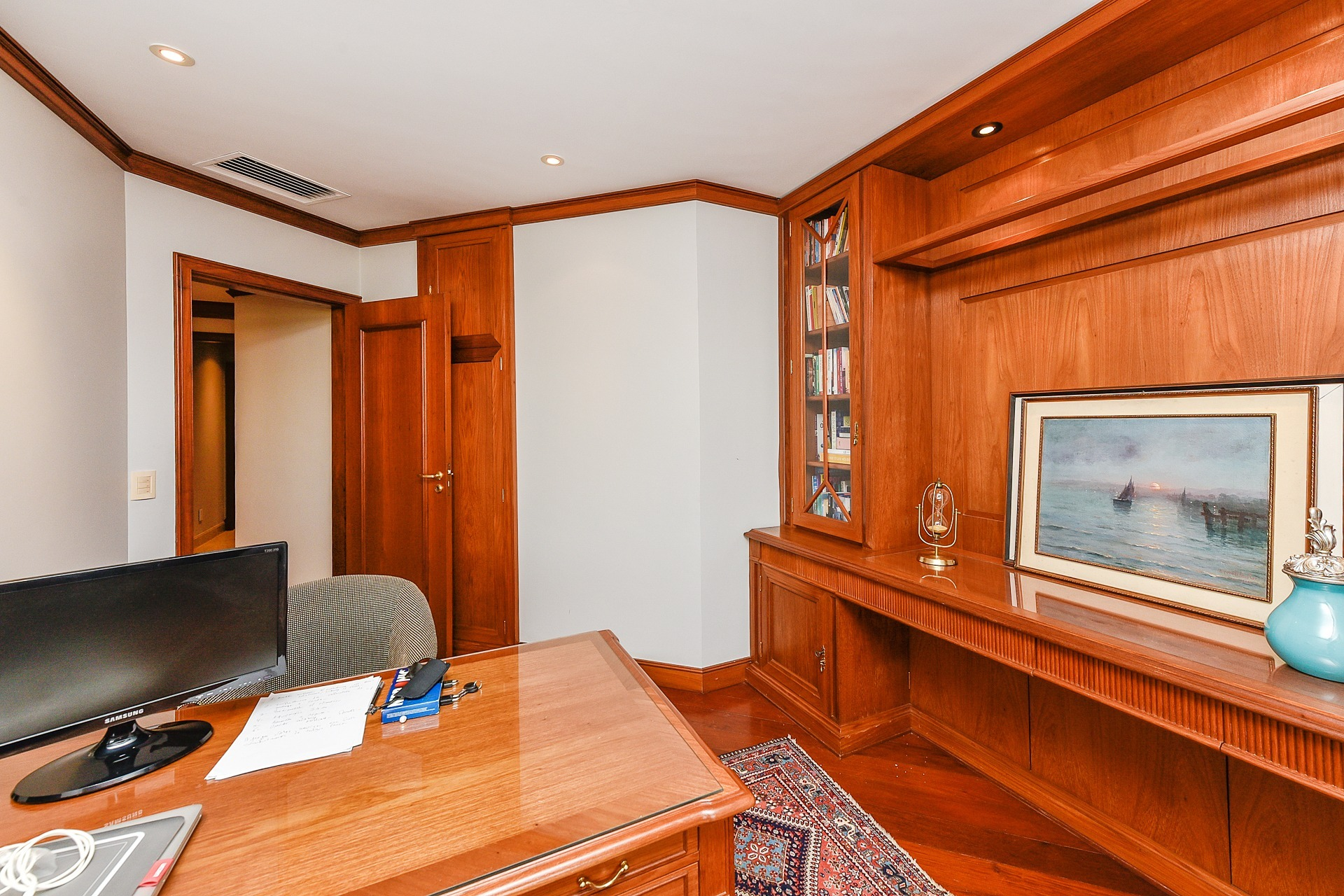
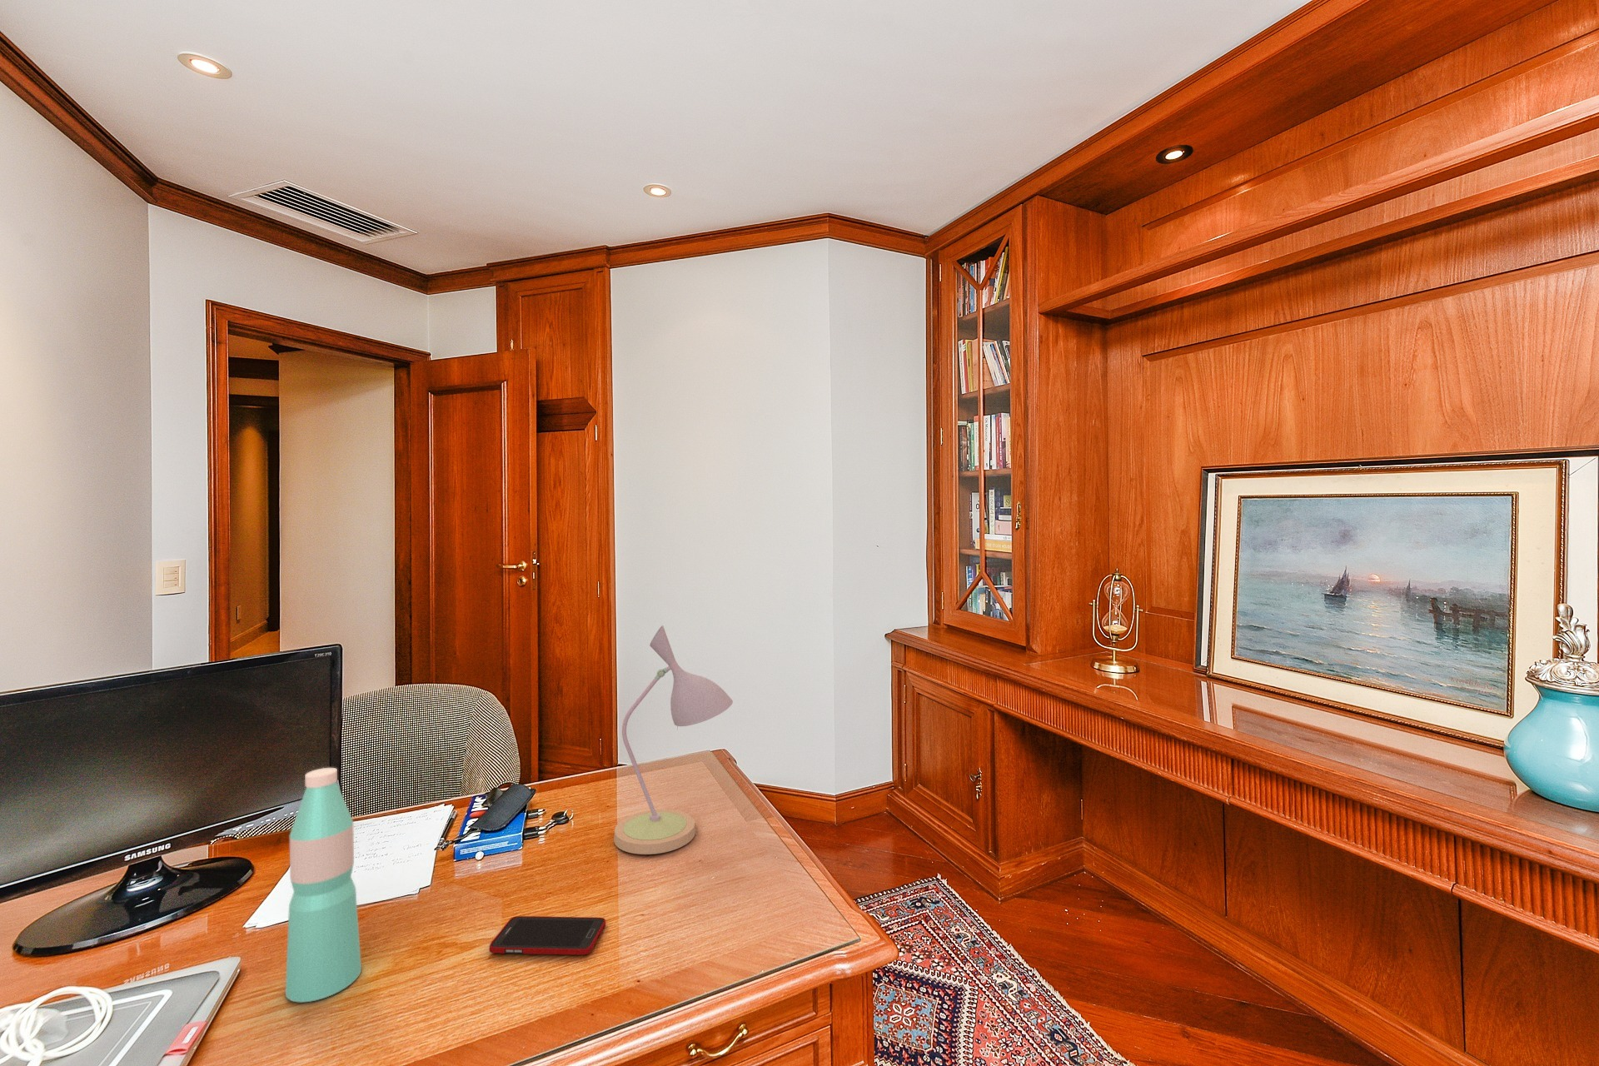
+ cell phone [489,915,607,957]
+ water bottle [284,767,362,1004]
+ desk lamp [613,625,734,855]
